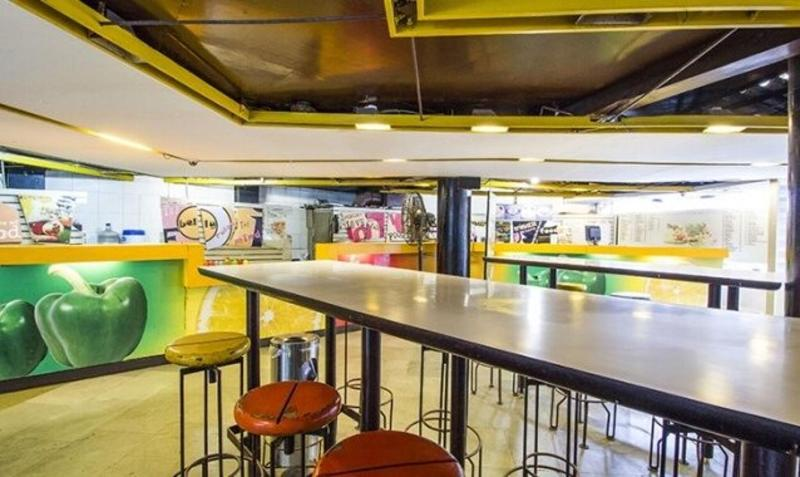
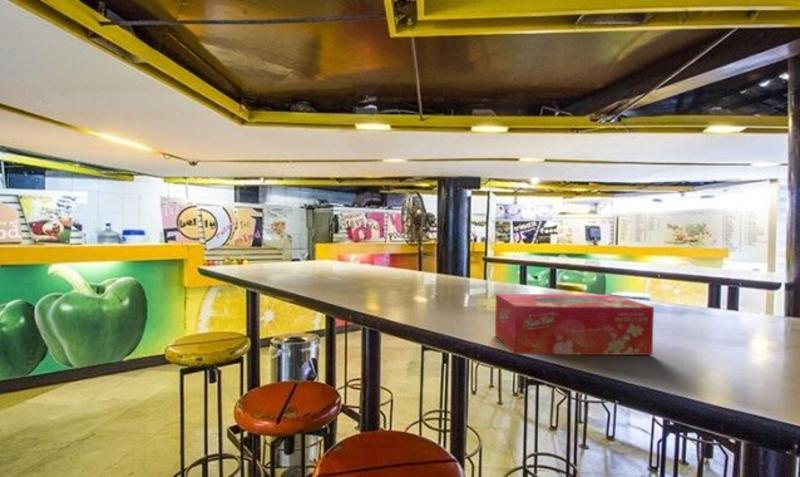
+ tissue box [494,293,655,356]
